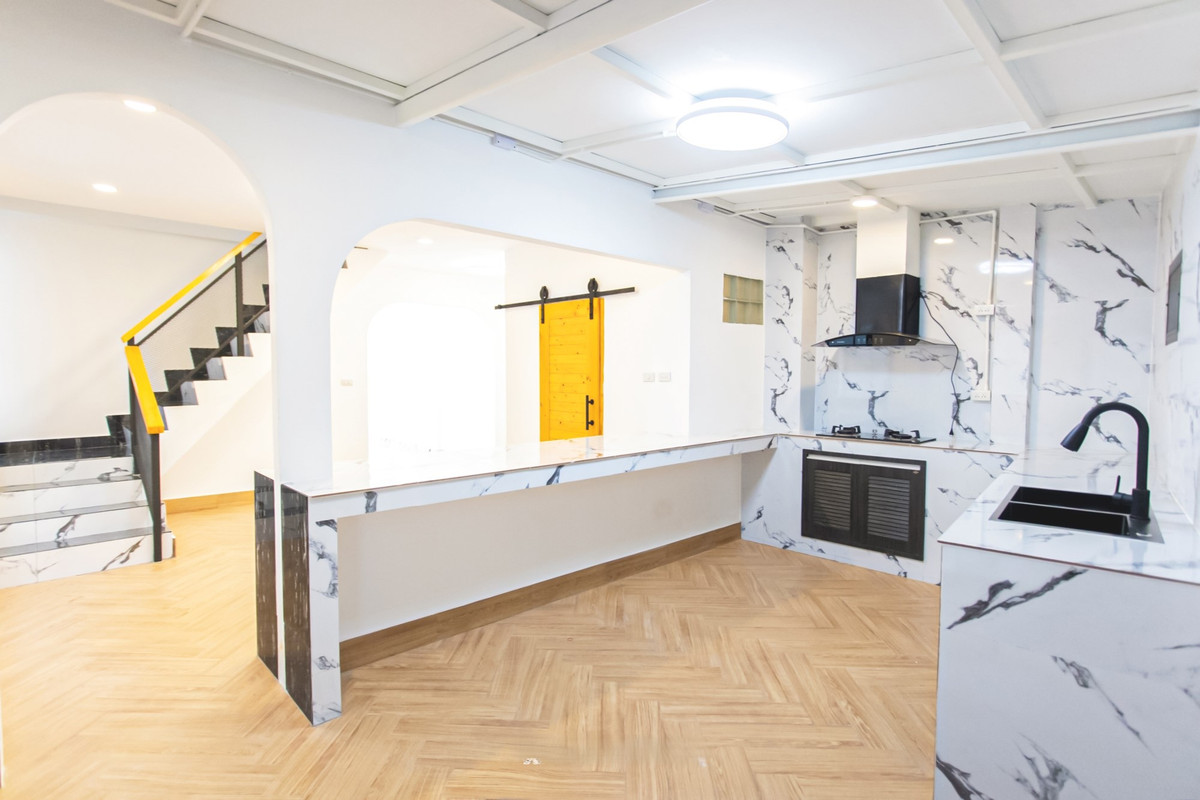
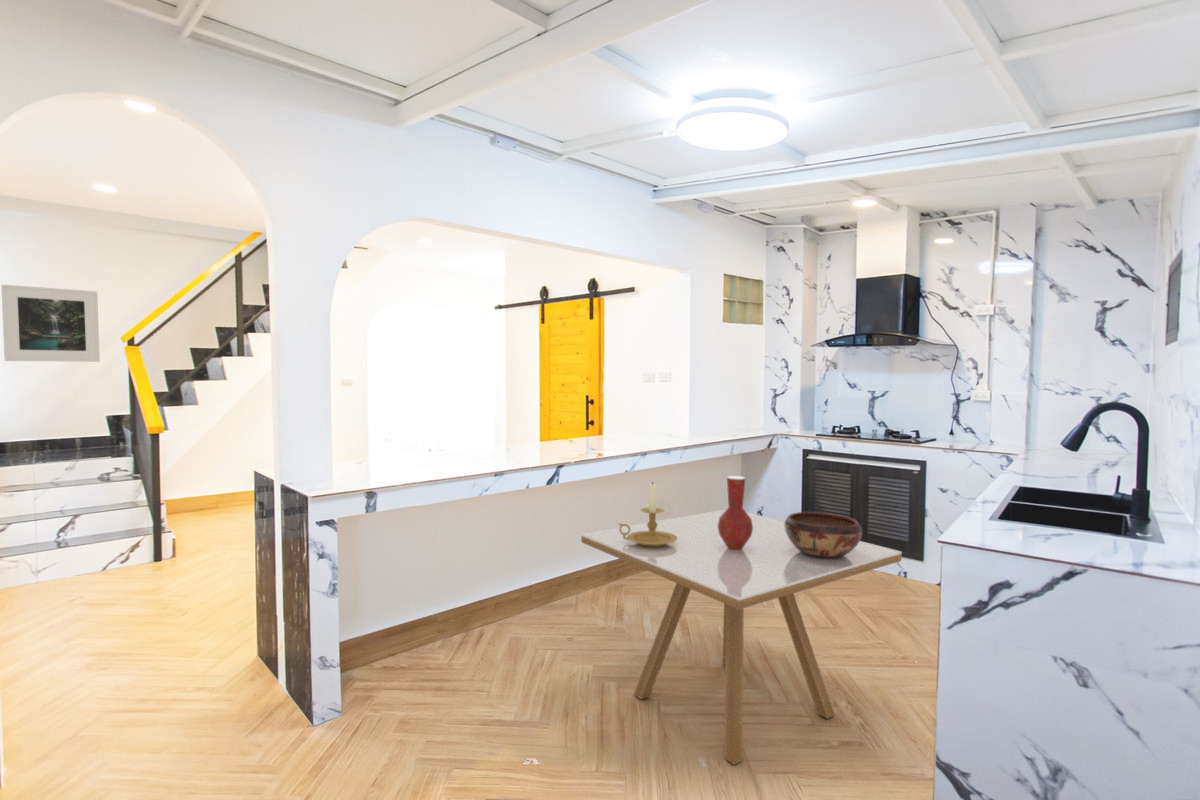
+ vase [718,475,753,550]
+ dining table [580,508,903,766]
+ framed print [0,284,101,363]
+ candle holder [618,482,677,547]
+ decorative bowl [784,511,863,559]
